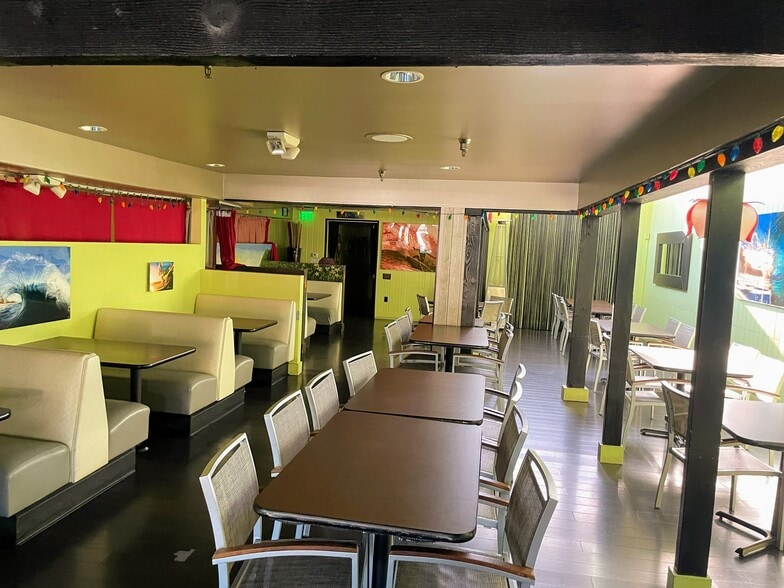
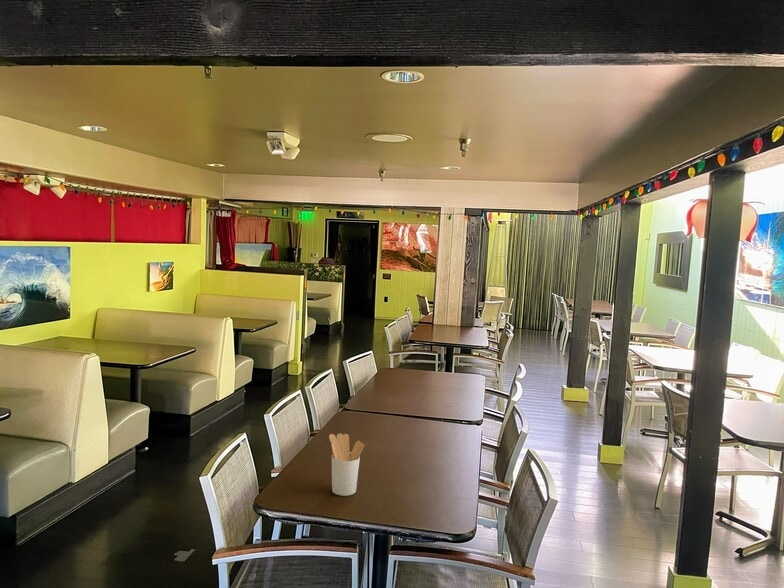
+ utensil holder [328,433,365,497]
